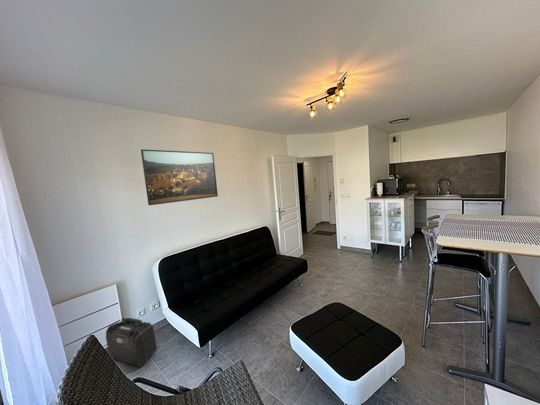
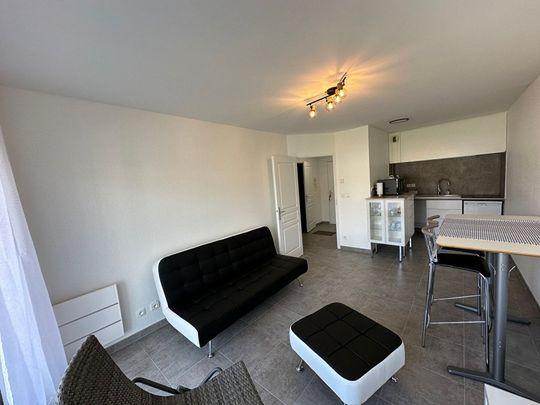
- backpack [105,317,158,368]
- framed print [140,148,219,206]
